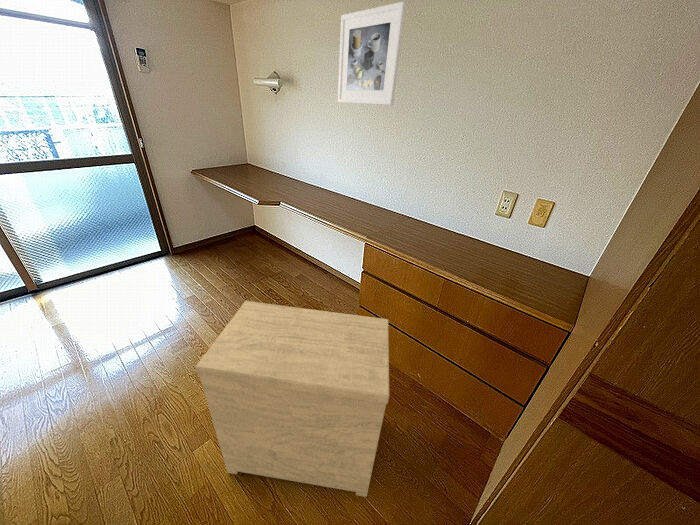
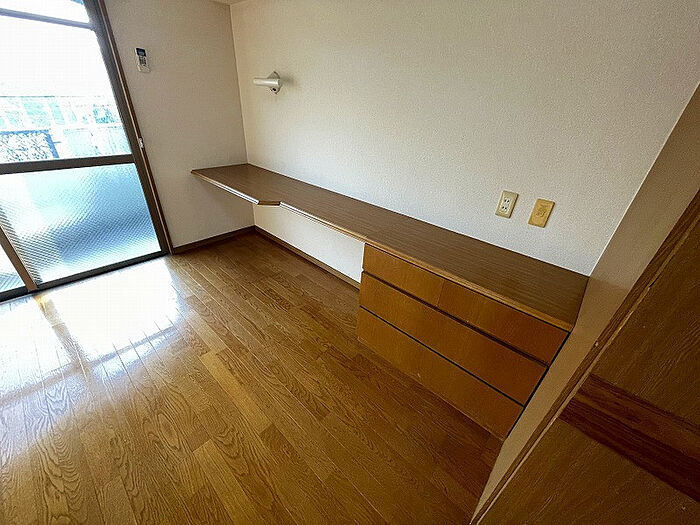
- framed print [337,1,407,106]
- side table [194,300,390,498]
